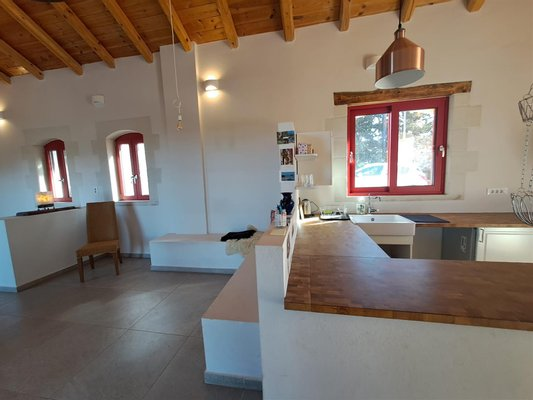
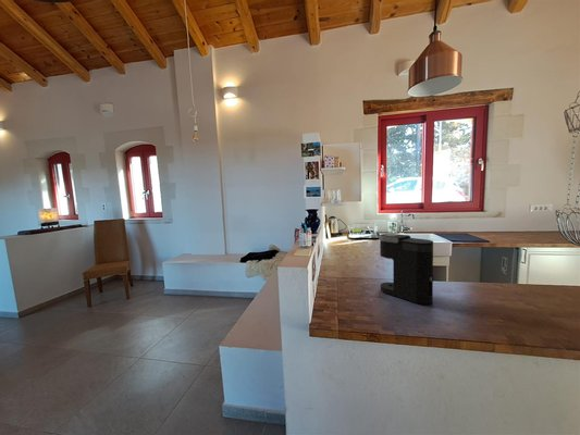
+ coffee maker [378,233,434,306]
